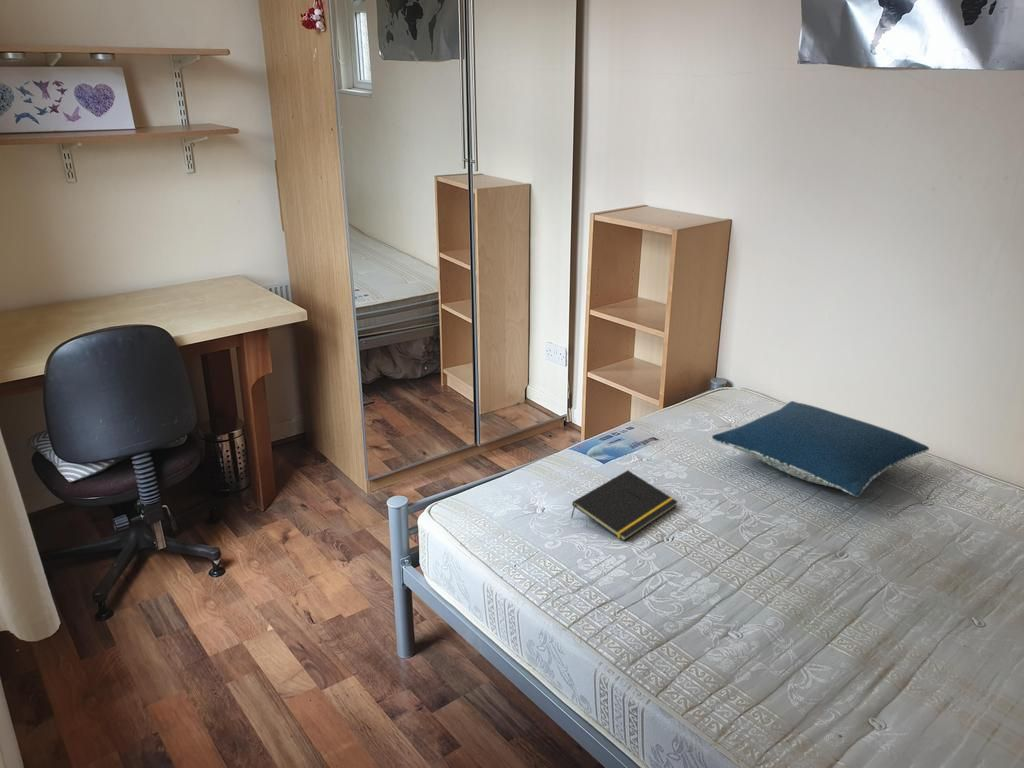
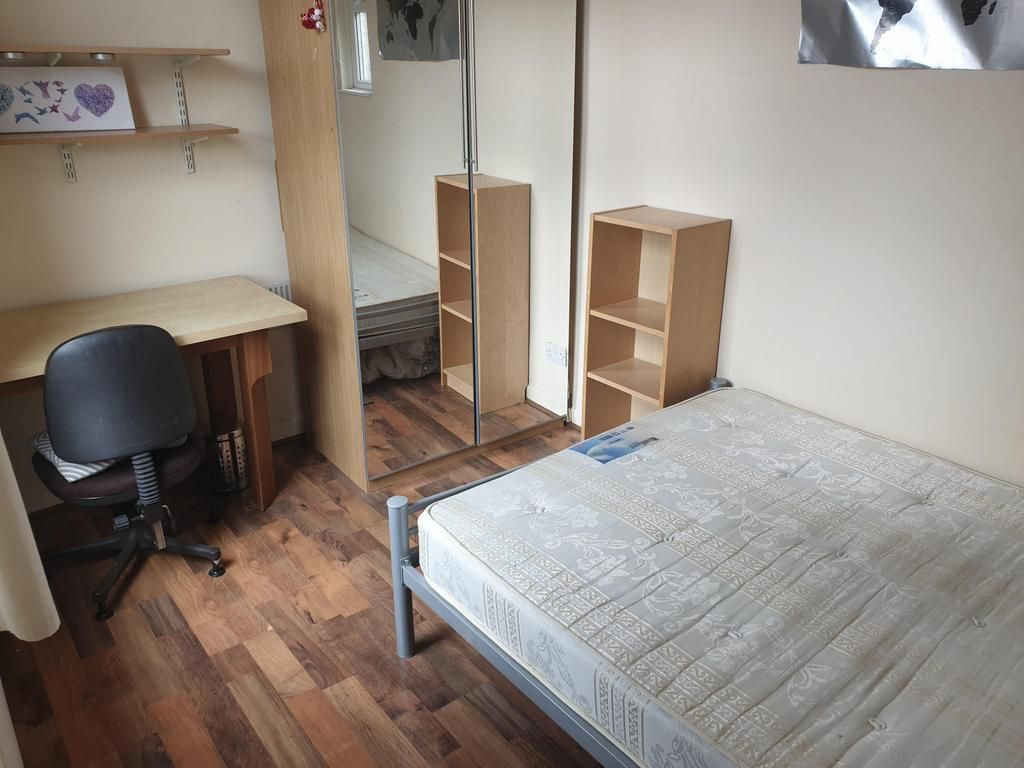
- notepad [570,469,679,542]
- pillow [711,400,930,497]
